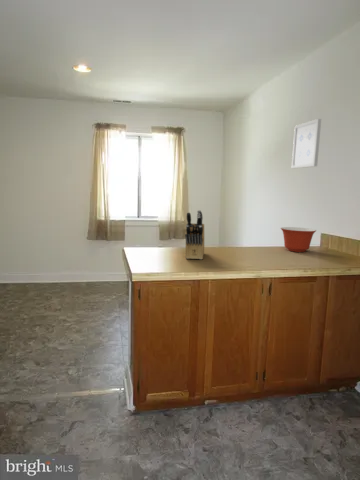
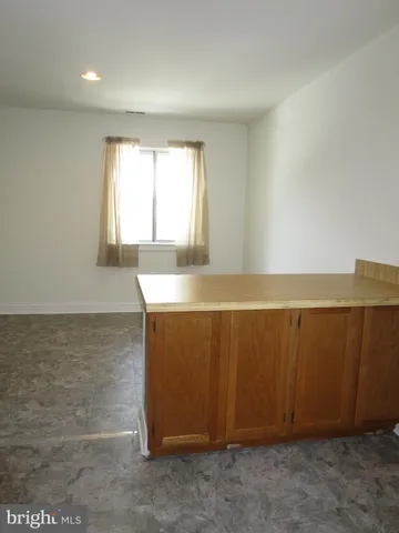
- wall art [291,118,322,169]
- knife block [184,209,205,260]
- mixing bowl [280,226,317,253]
